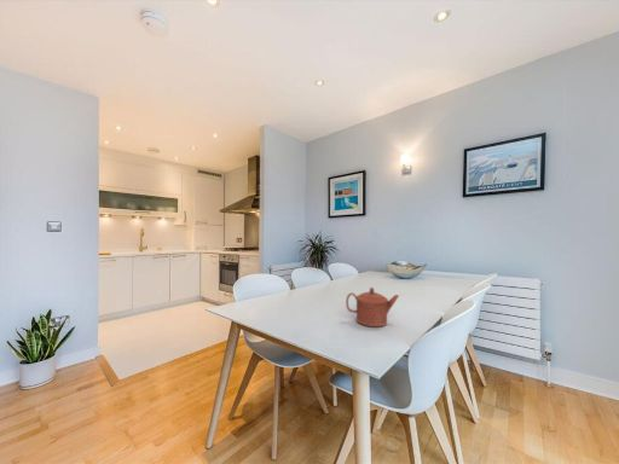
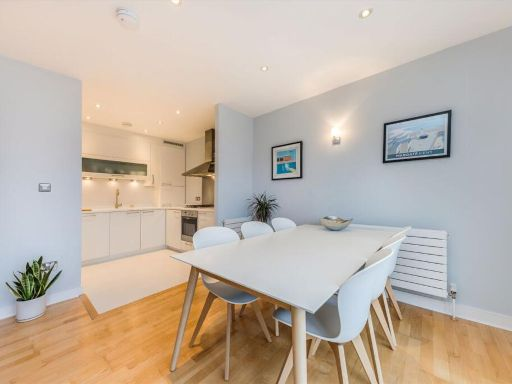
- teapot [345,286,400,327]
